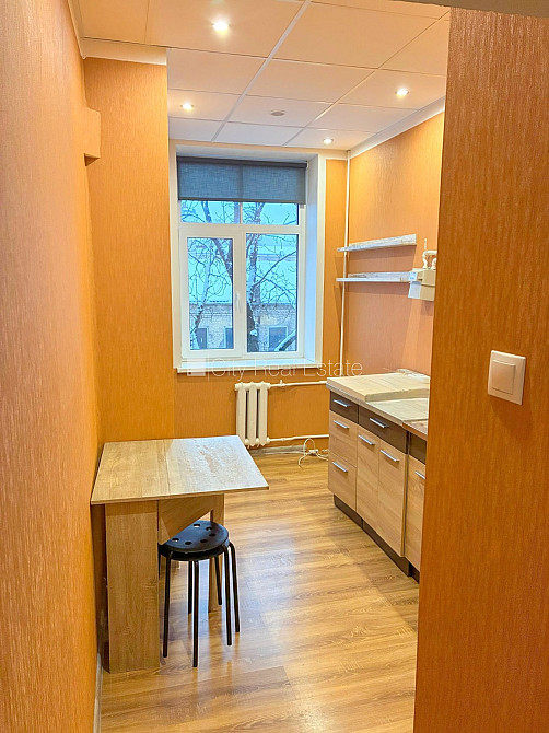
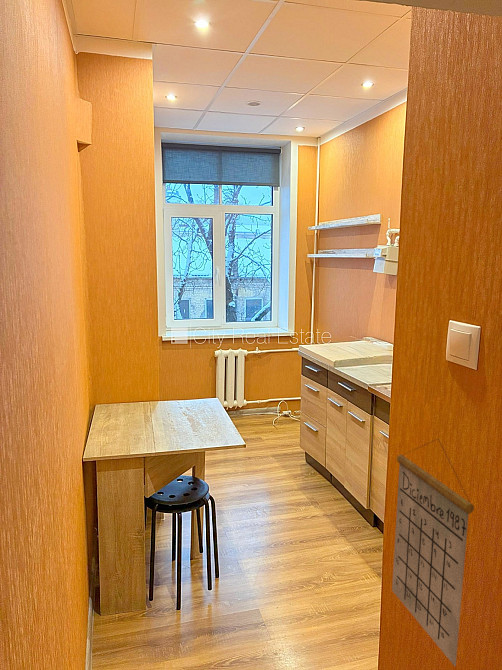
+ calendar [391,438,475,667]
